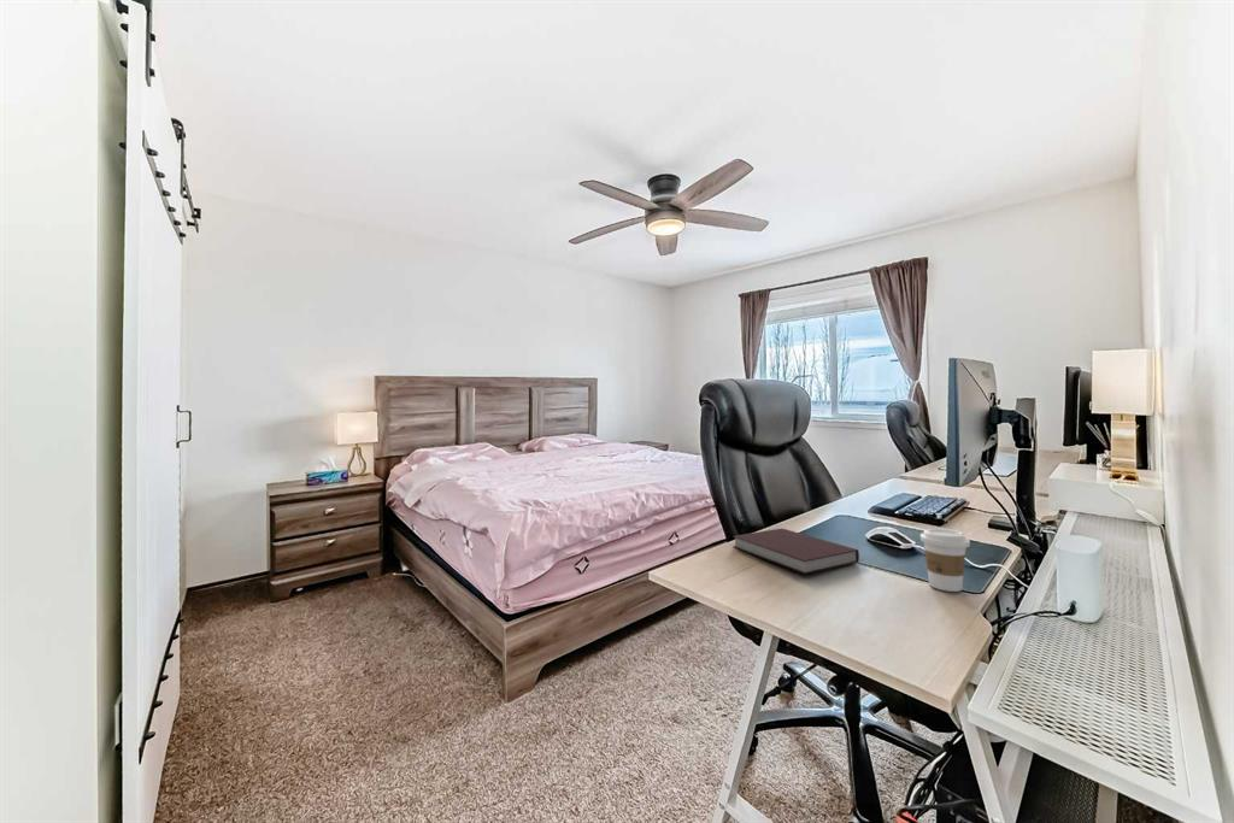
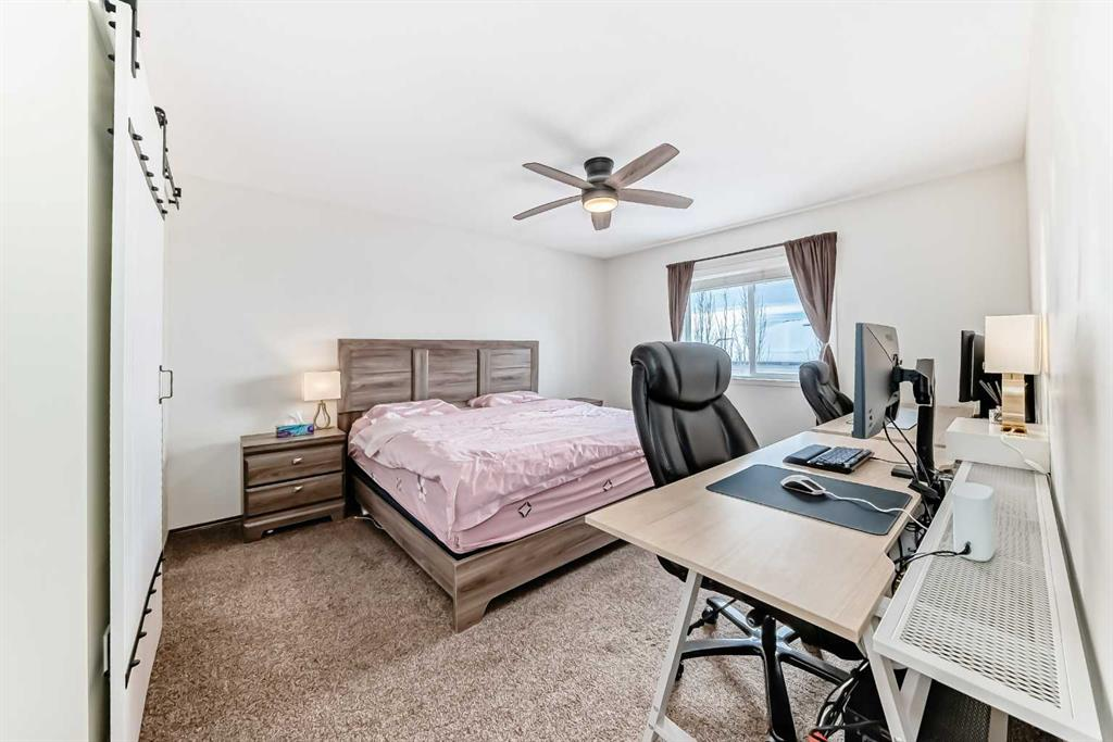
- coffee cup [919,528,971,593]
- notebook [731,528,860,575]
